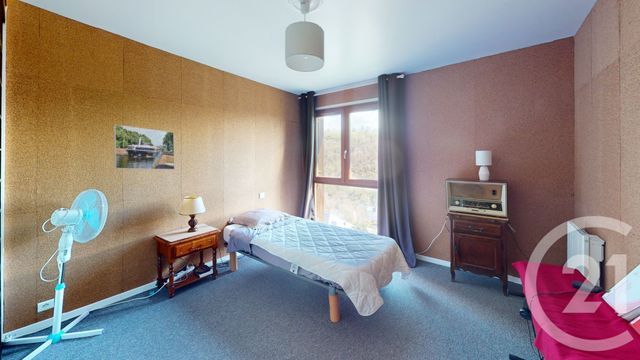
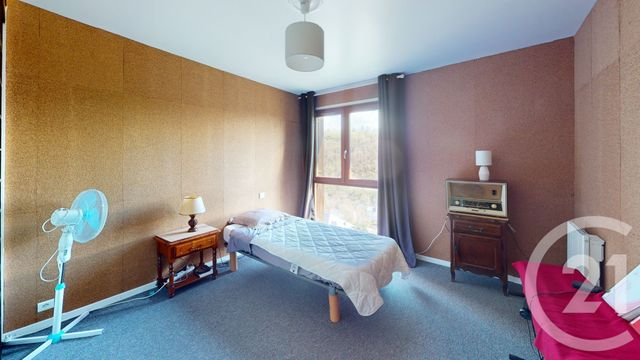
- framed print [113,124,176,171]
